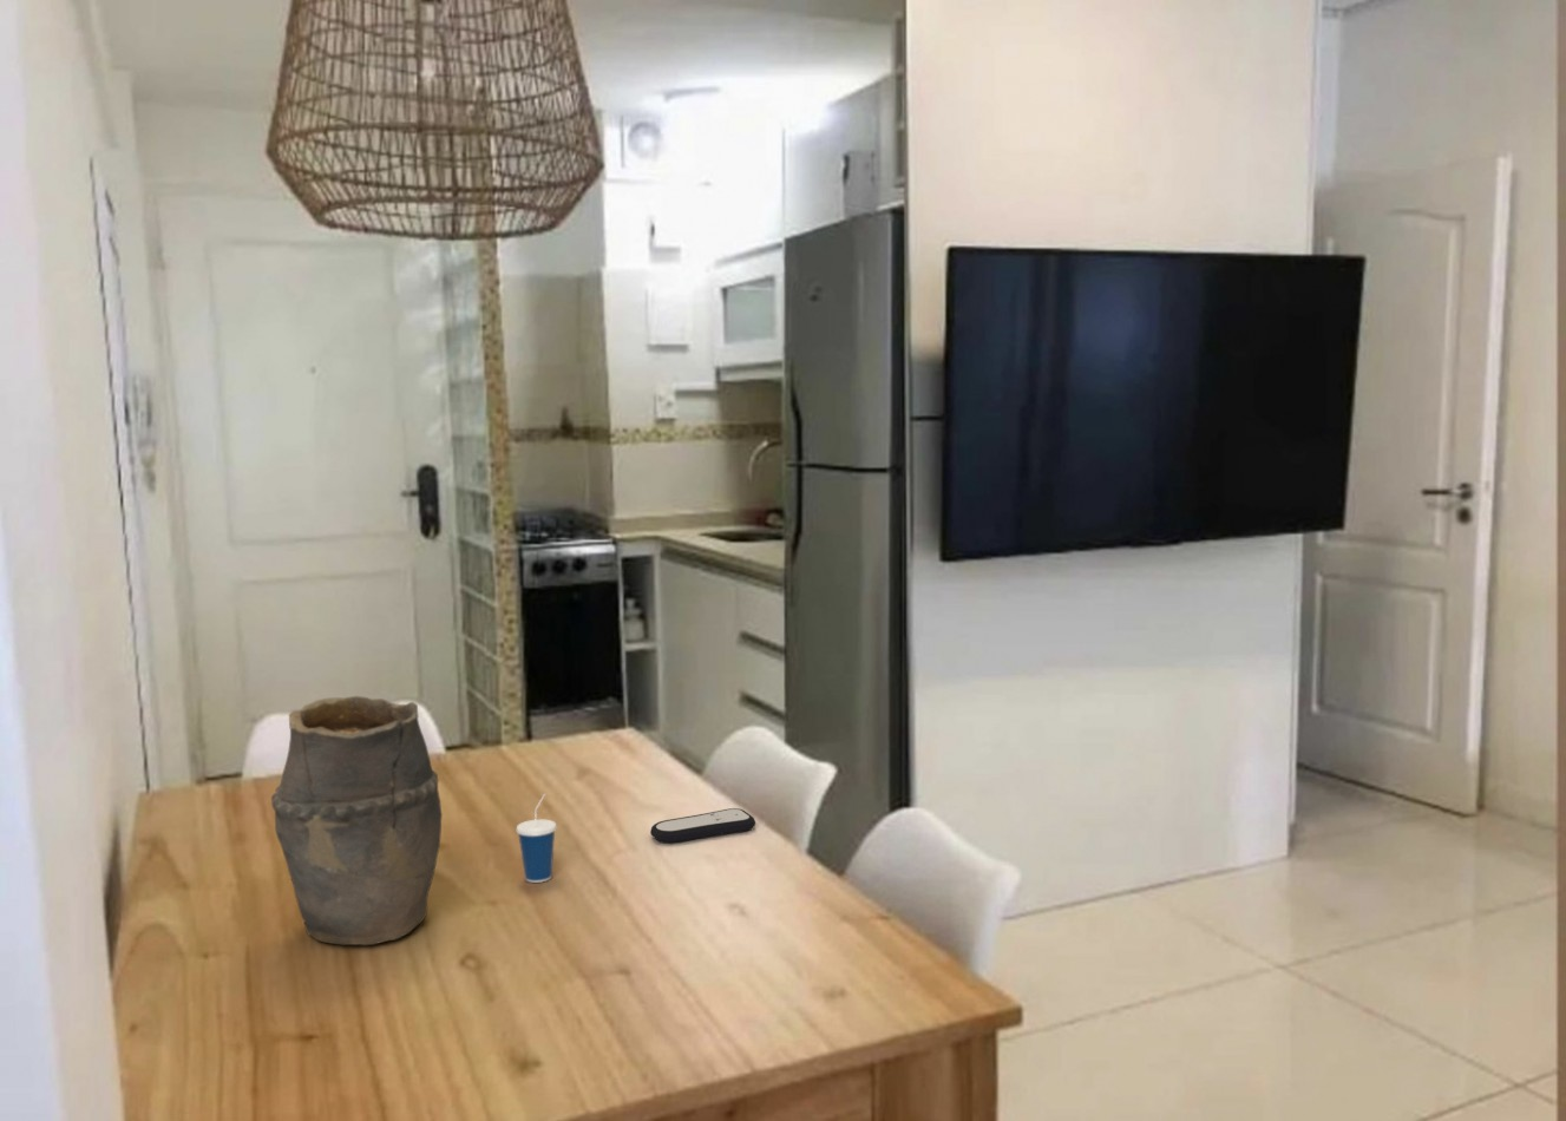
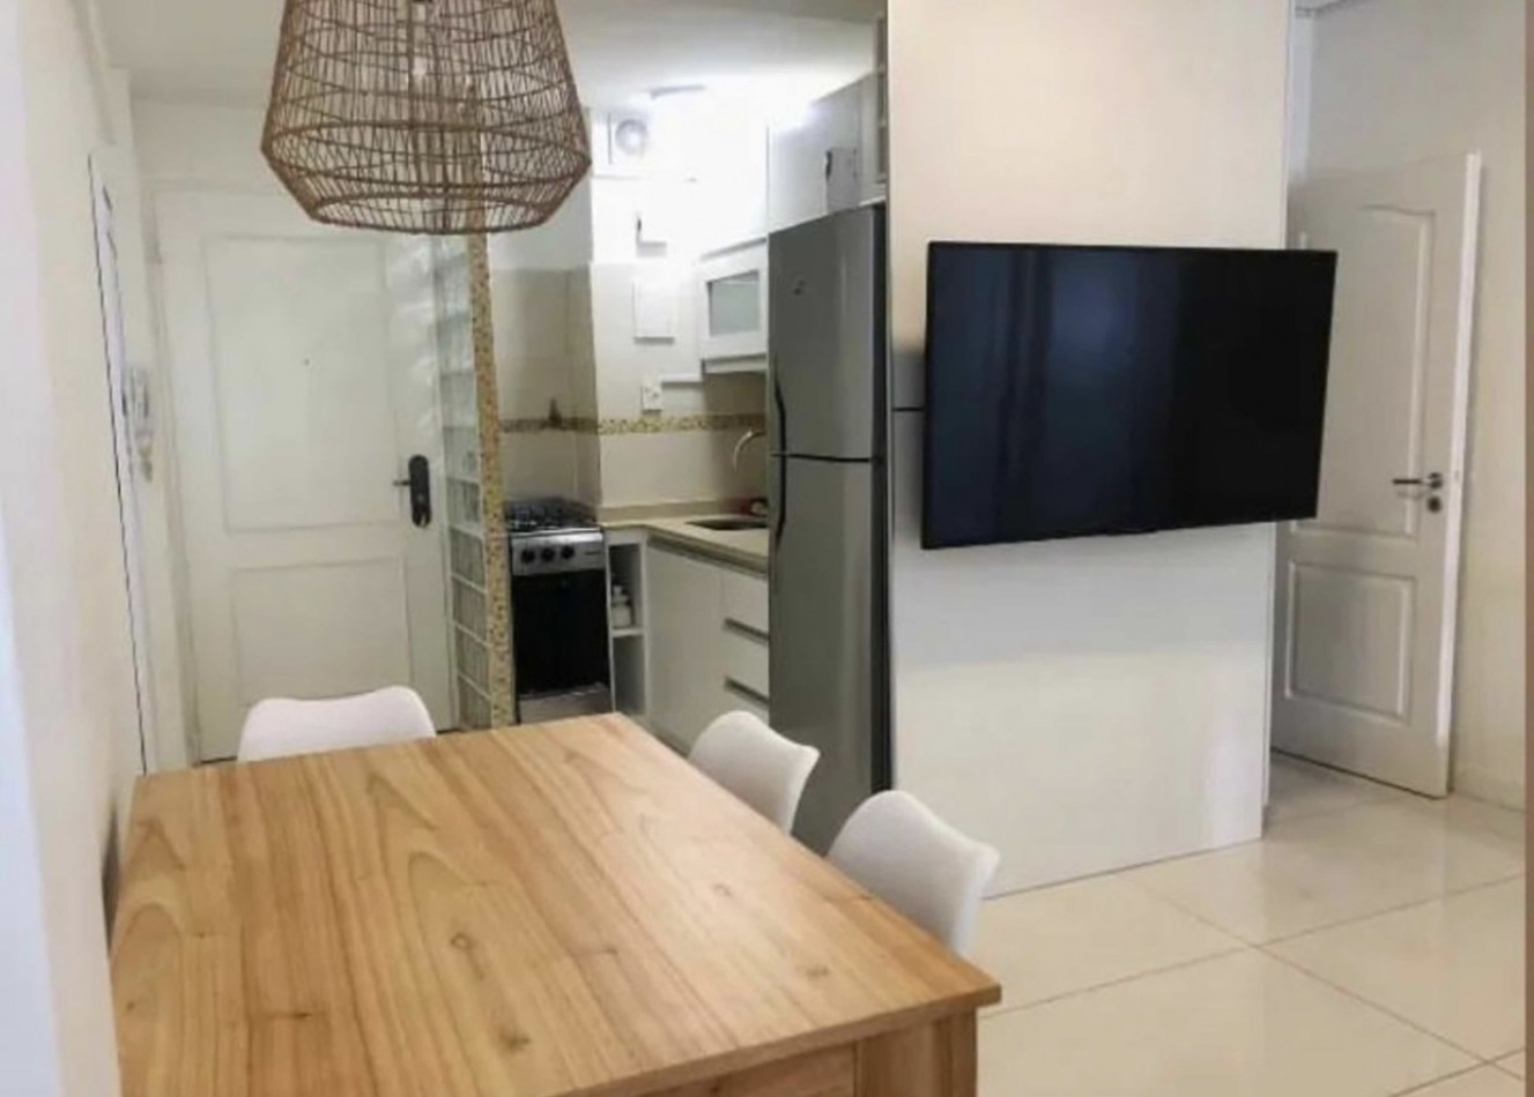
- cup [514,793,558,884]
- vase [271,695,444,946]
- remote control [649,807,757,844]
